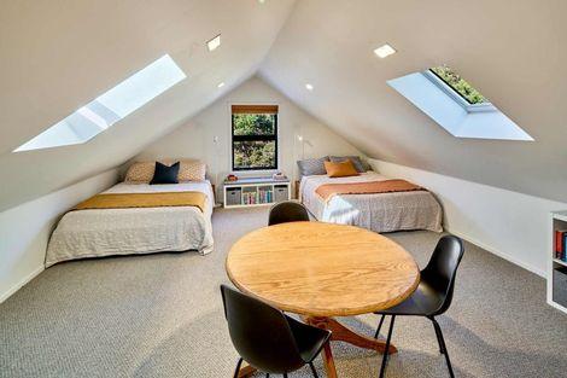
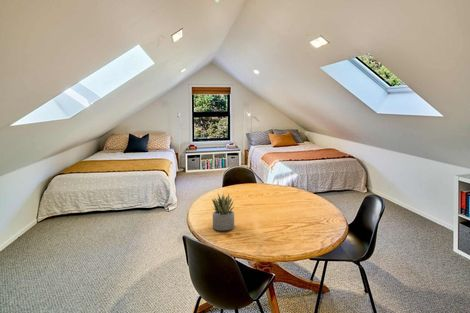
+ succulent plant [211,192,235,231]
